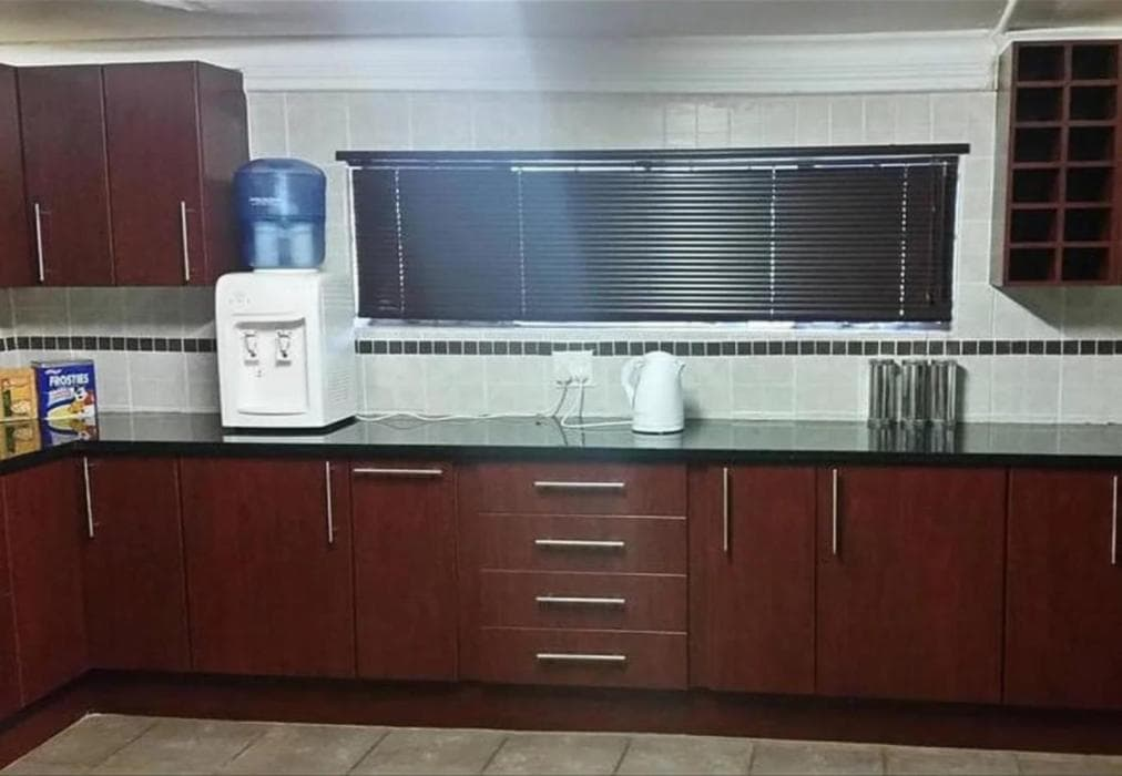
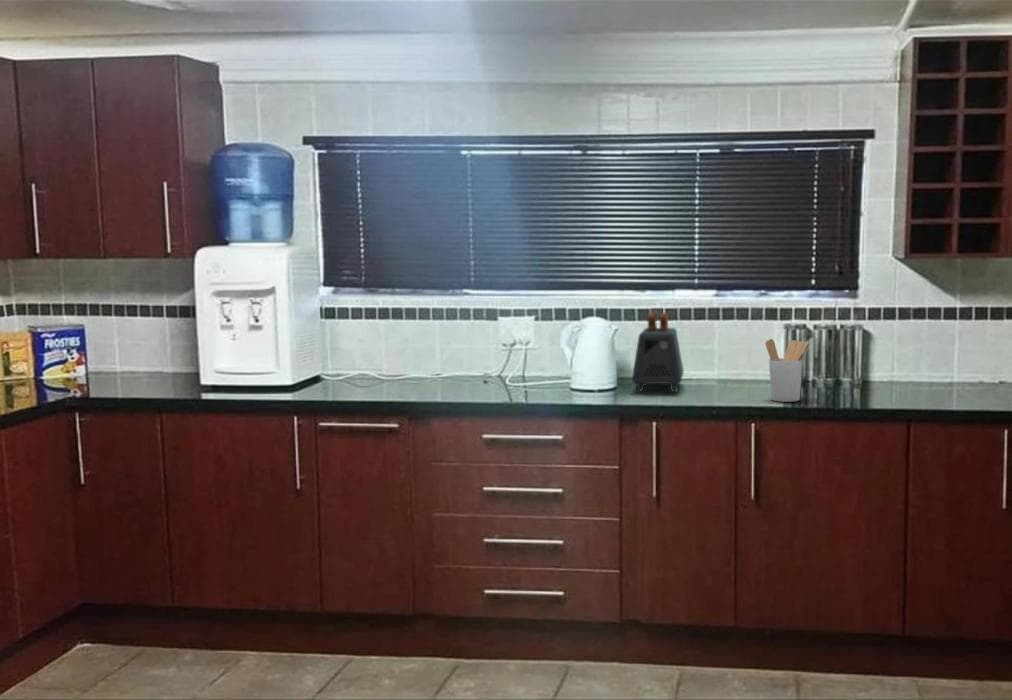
+ toaster [631,312,685,393]
+ utensil holder [765,338,810,403]
